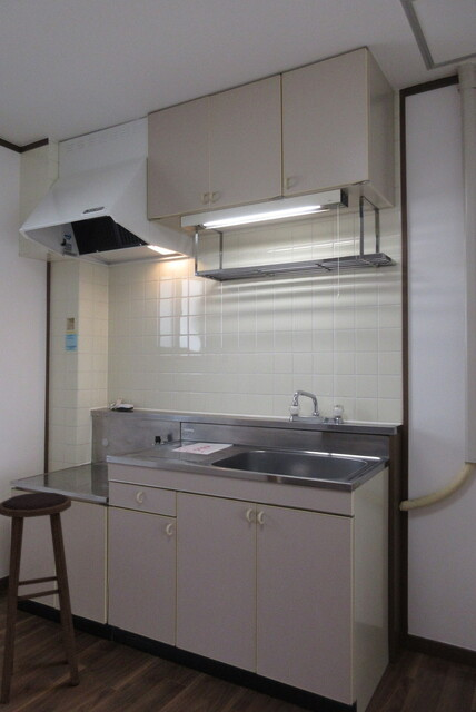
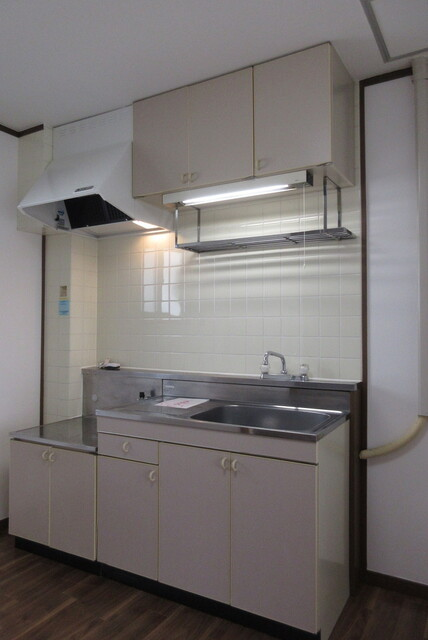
- stool [0,492,81,705]
